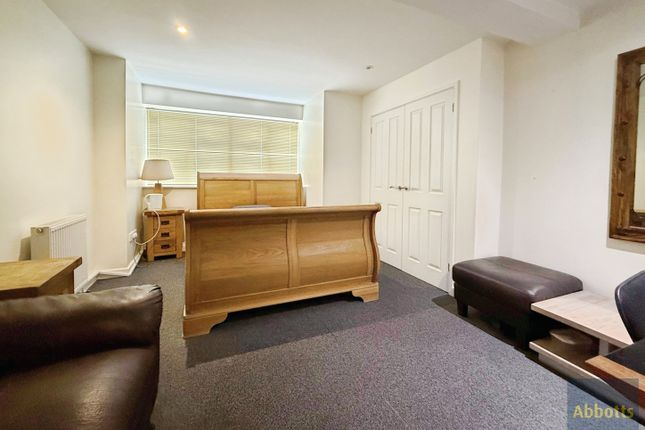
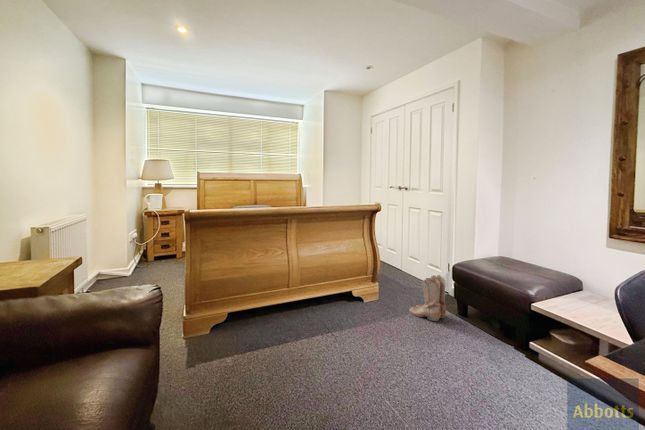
+ boots [408,274,447,322]
